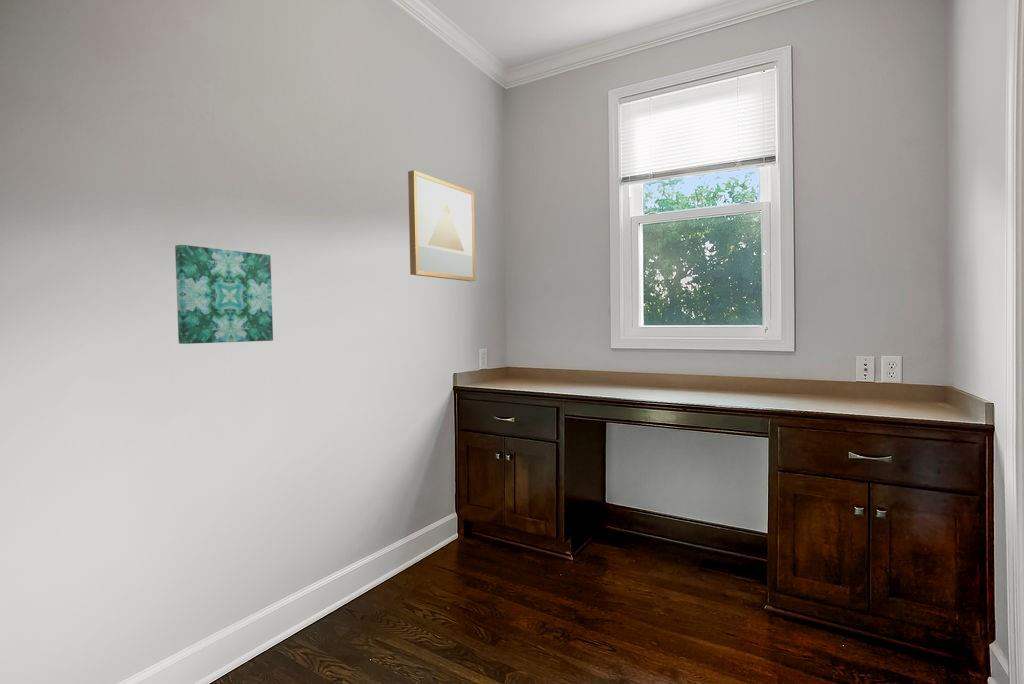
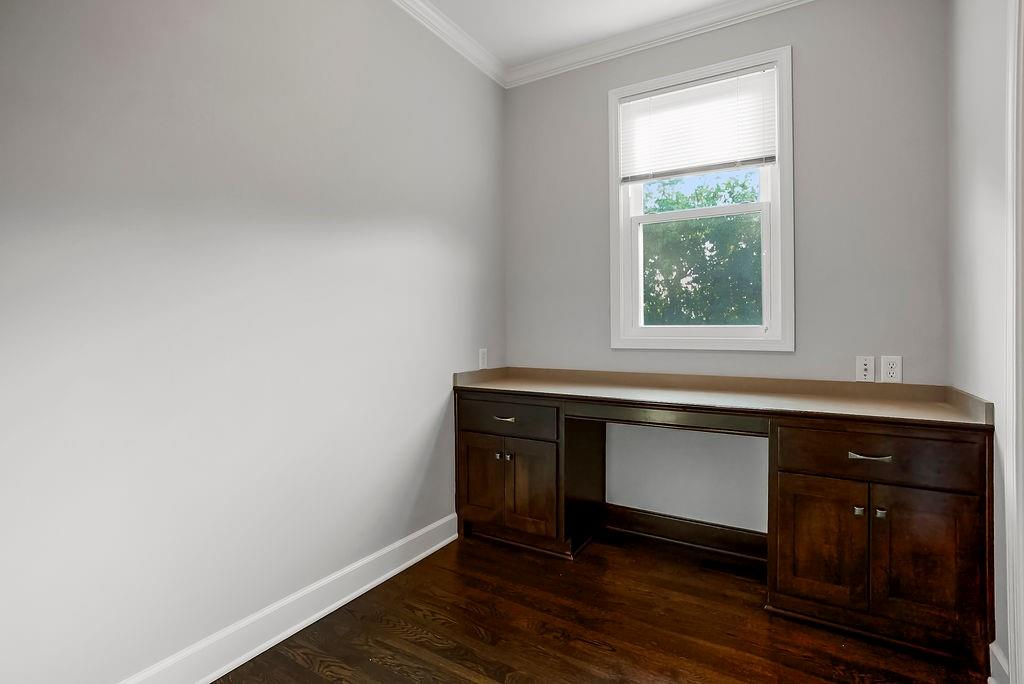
- wall art [407,169,476,282]
- wall art [174,244,274,345]
